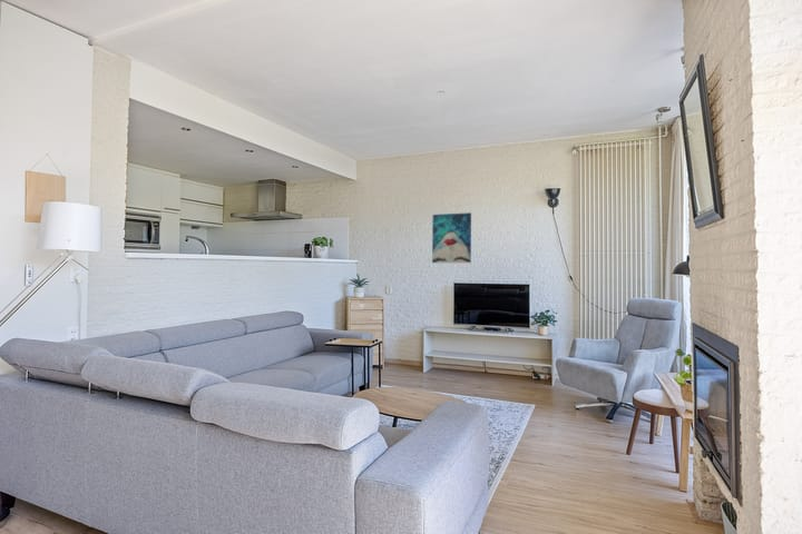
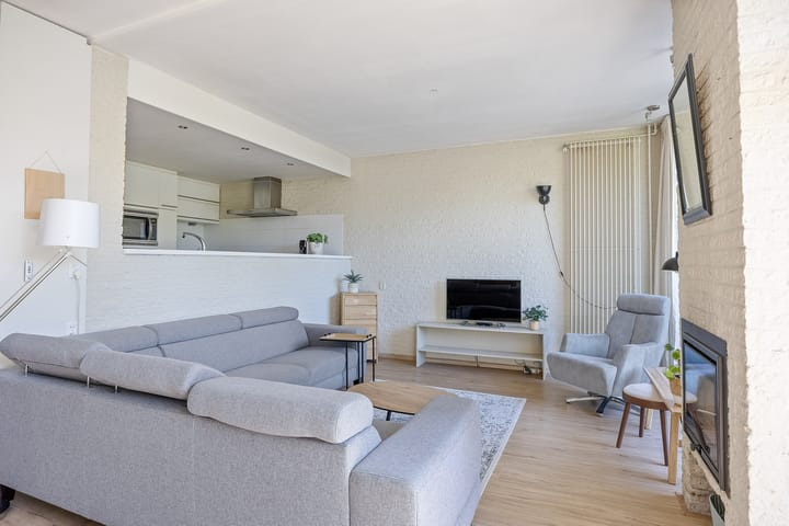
- wall art [431,211,472,264]
